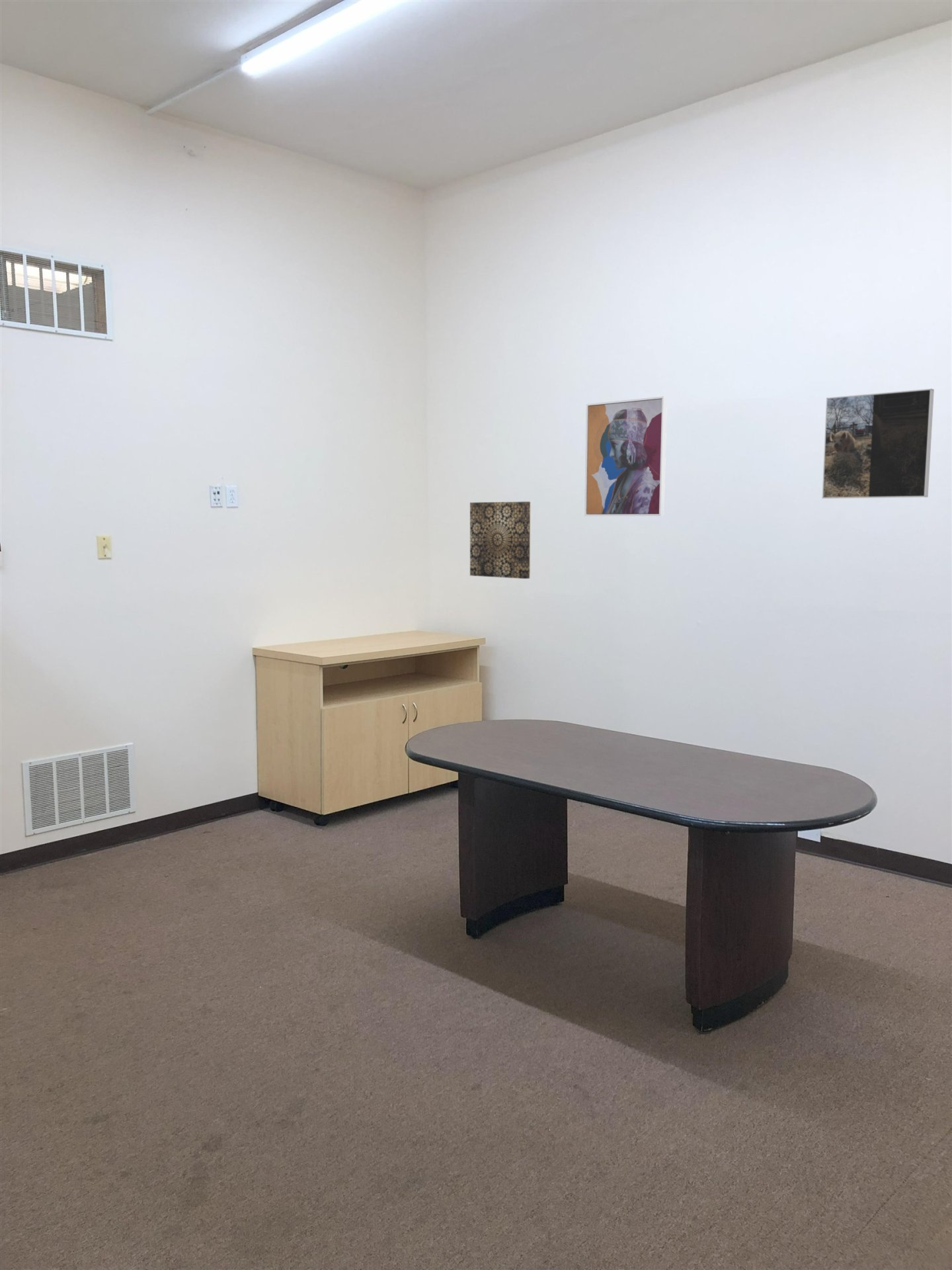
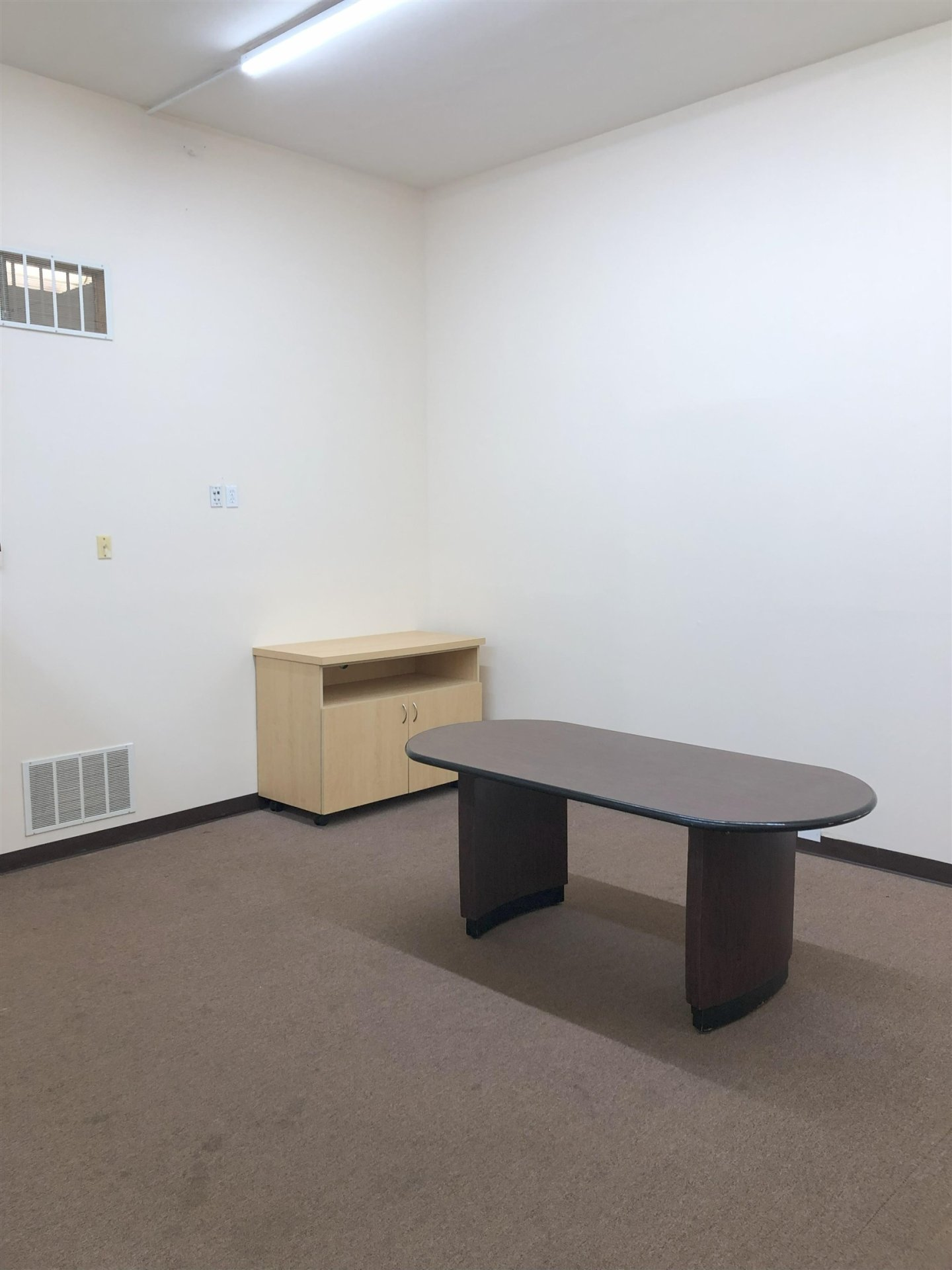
- wall art [584,396,668,517]
- wall art [469,501,531,579]
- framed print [821,388,935,499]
